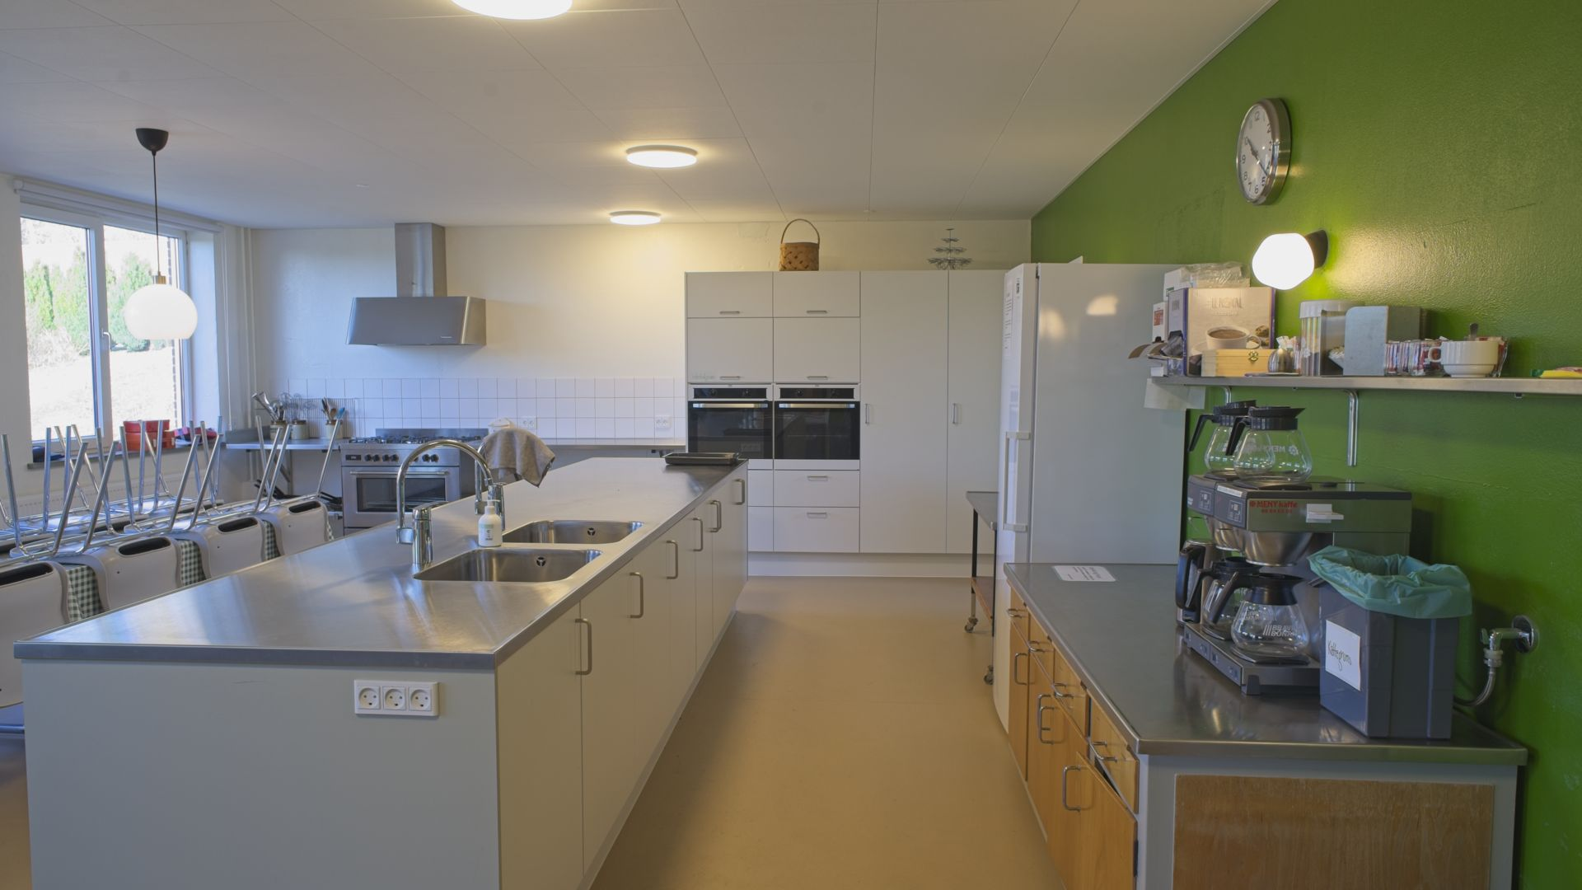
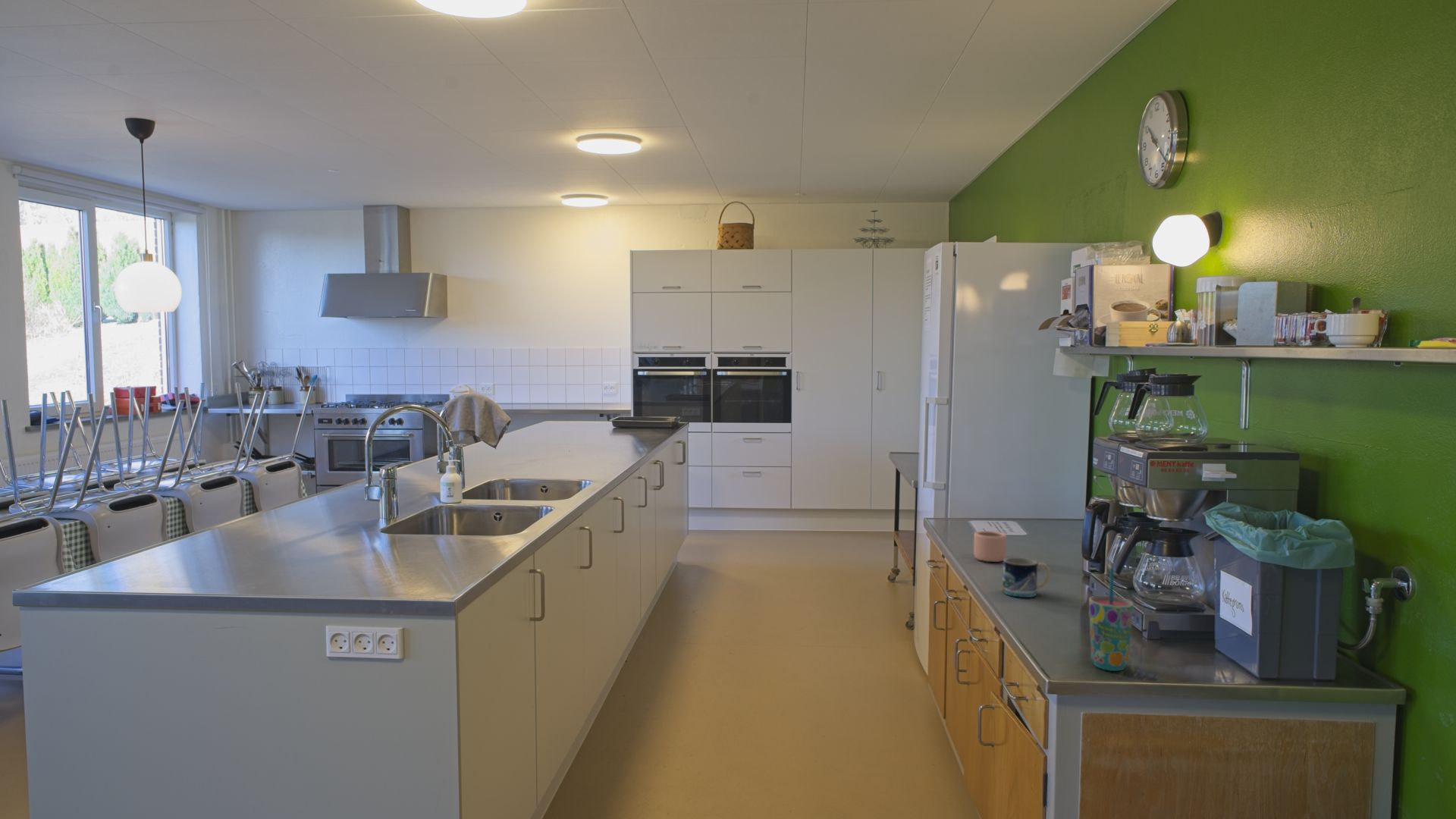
+ mug [973,530,1008,563]
+ mug [1002,557,1051,598]
+ cup [1088,567,1134,672]
